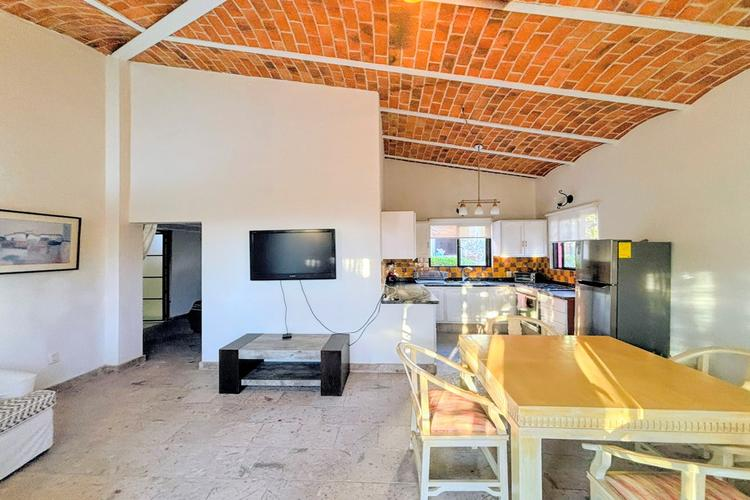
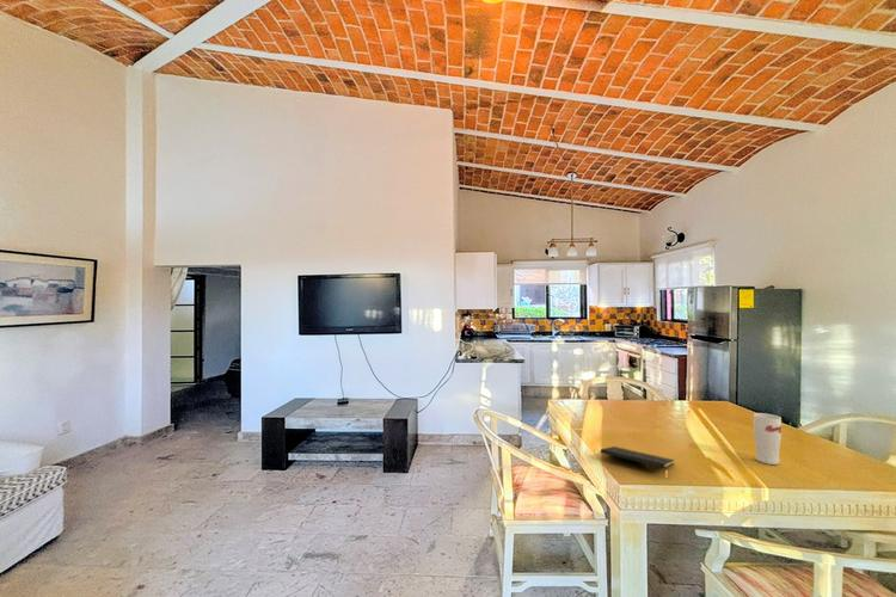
+ cup [753,412,783,466]
+ notepad [600,445,676,469]
